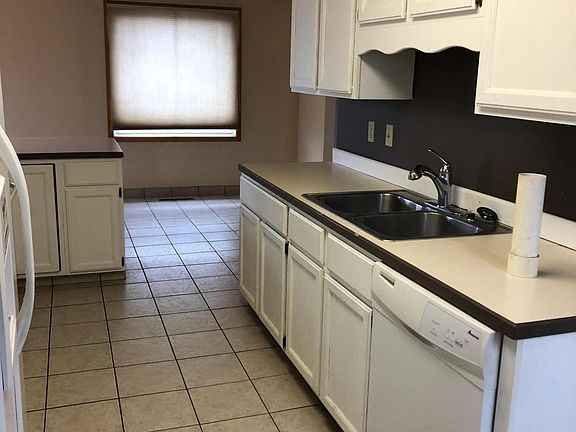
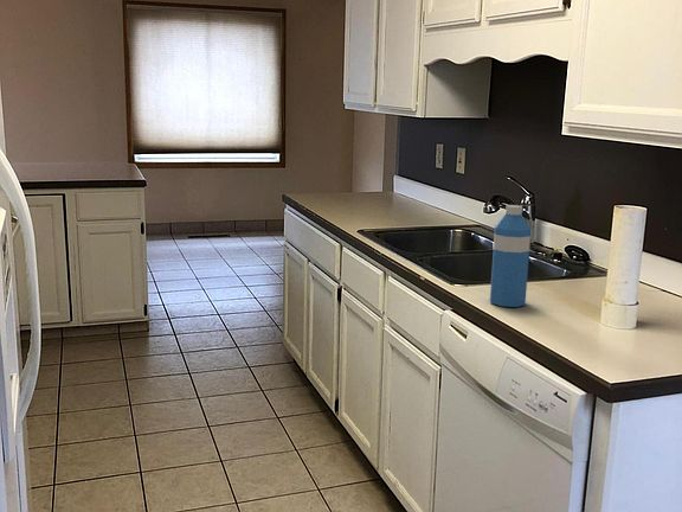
+ water bottle [489,204,532,308]
